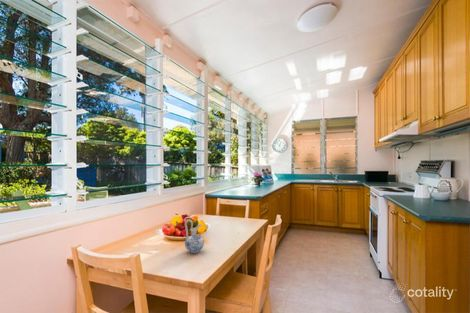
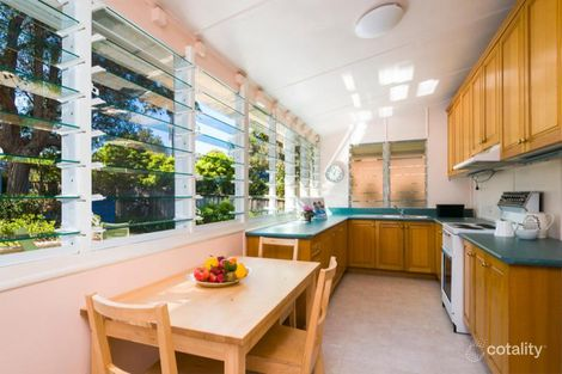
- ceramic pitcher [184,219,205,254]
